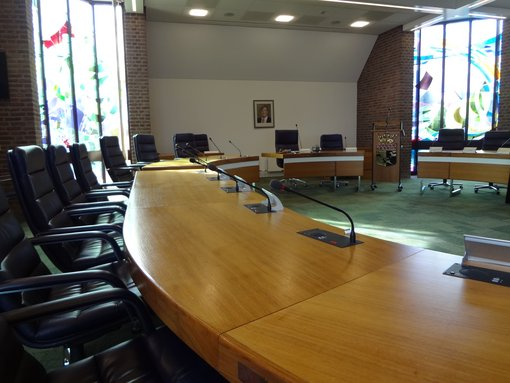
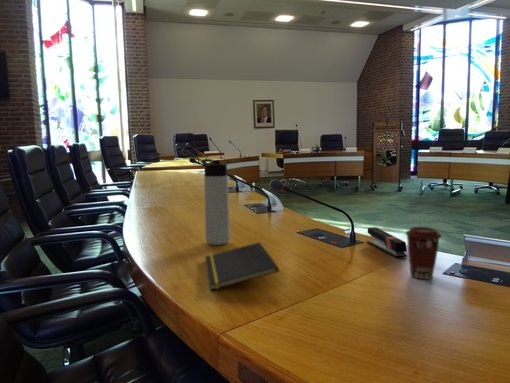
+ coffee cup [404,226,443,280]
+ stapler [366,226,408,259]
+ notepad [204,241,280,291]
+ thermos bottle [200,158,231,246]
